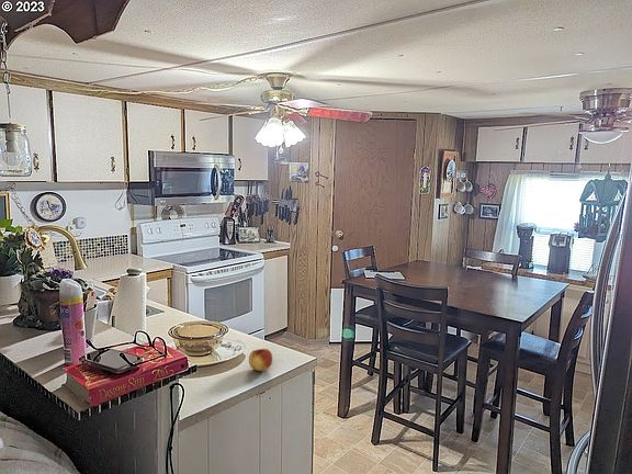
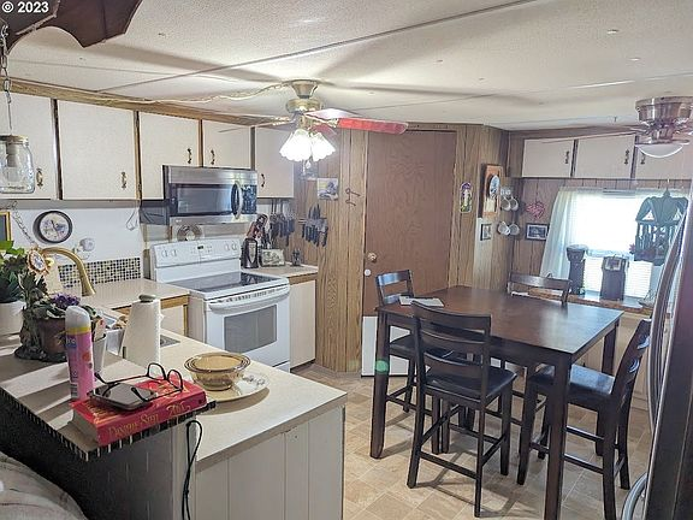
- fruit [248,348,273,372]
